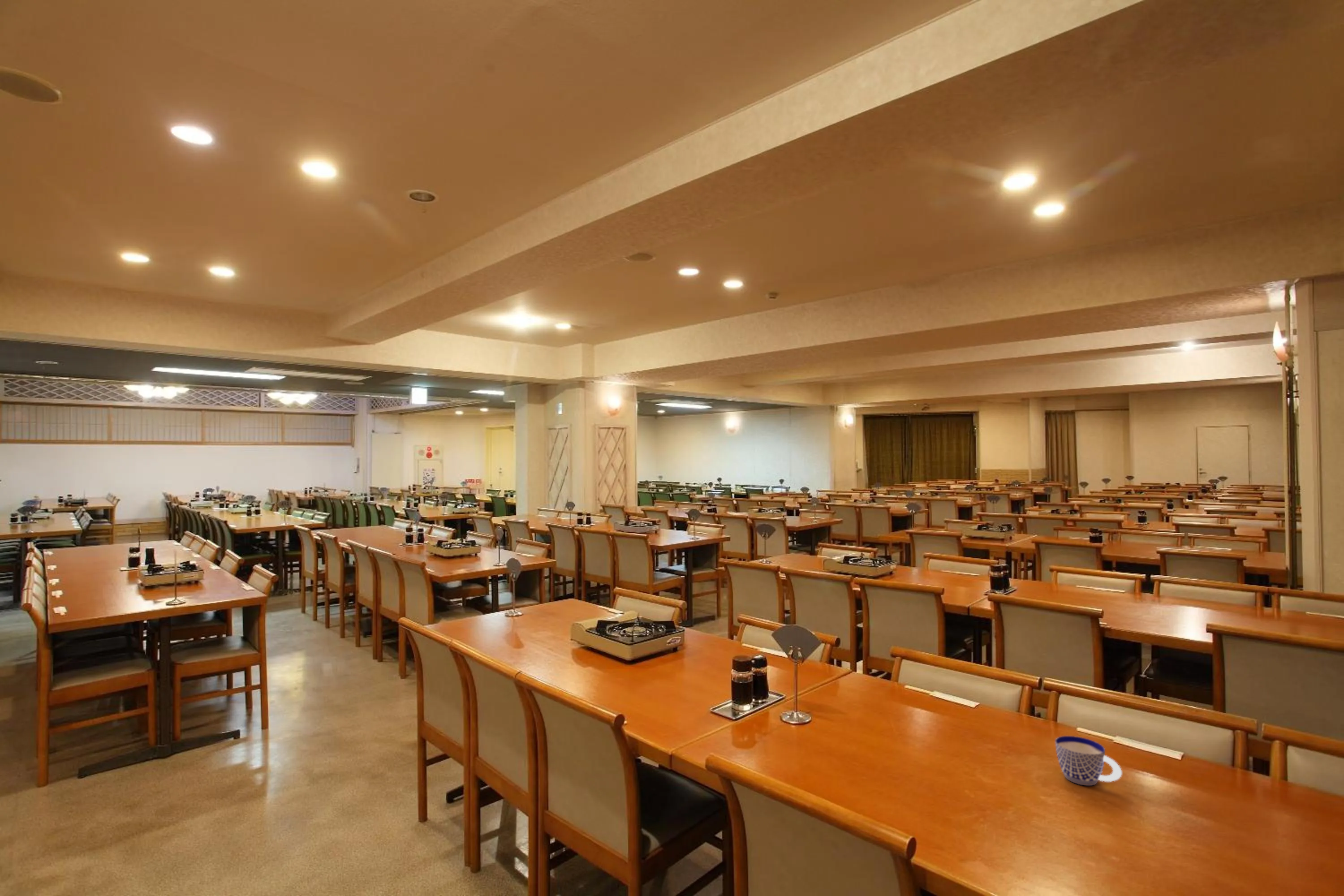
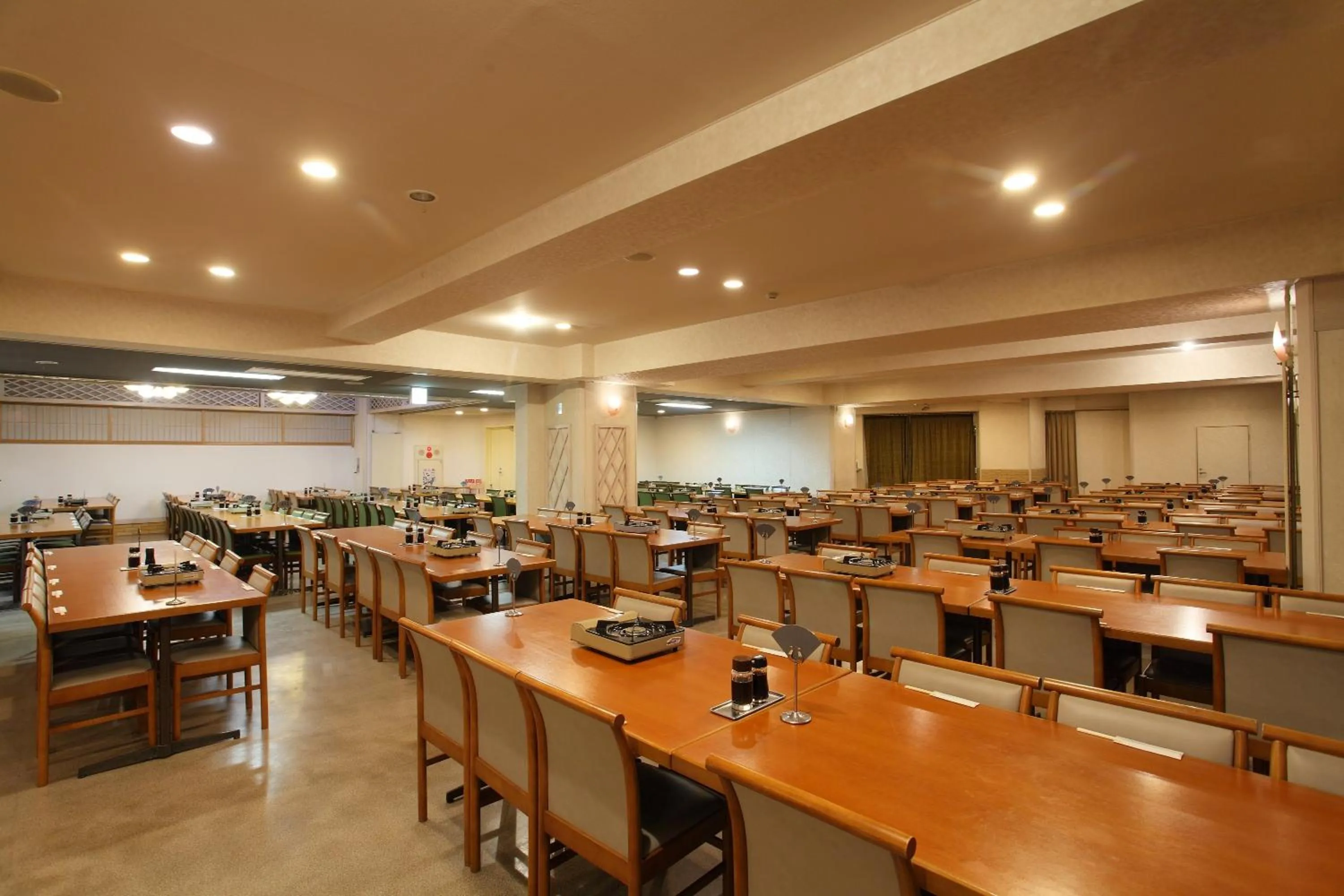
- cup [1055,736,1122,786]
